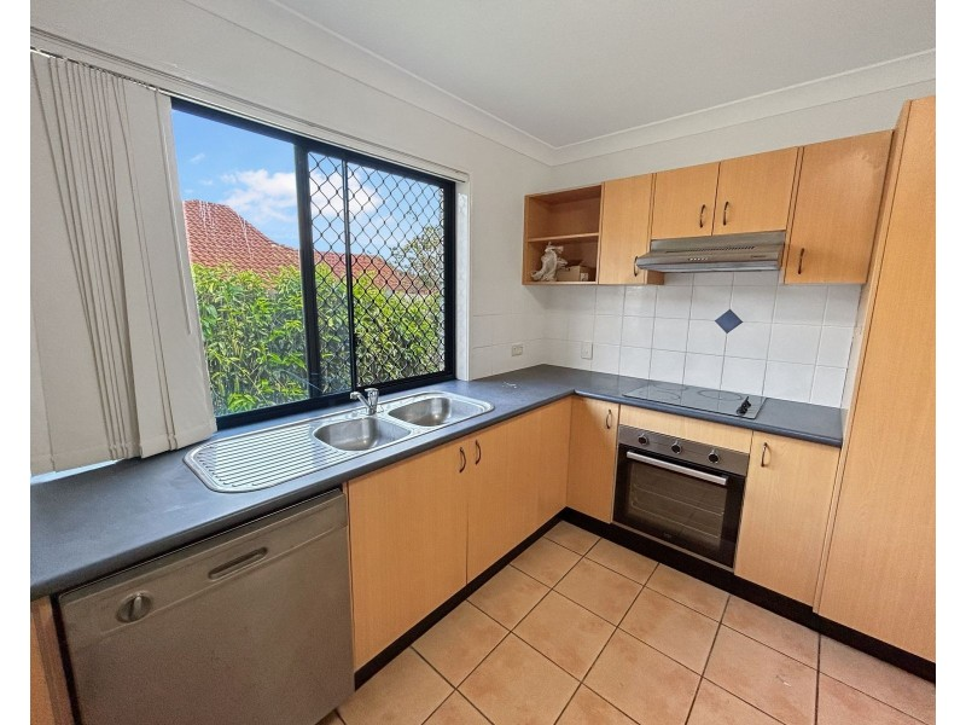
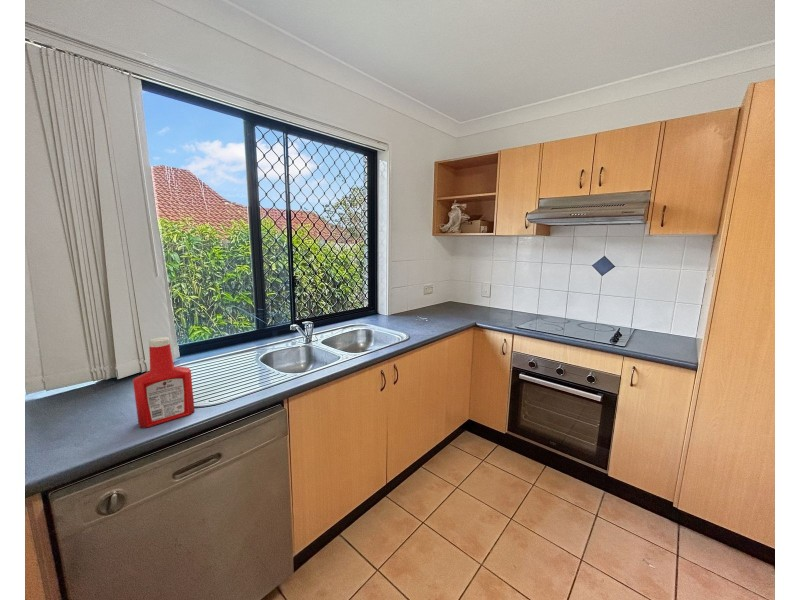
+ soap bottle [132,336,195,429]
